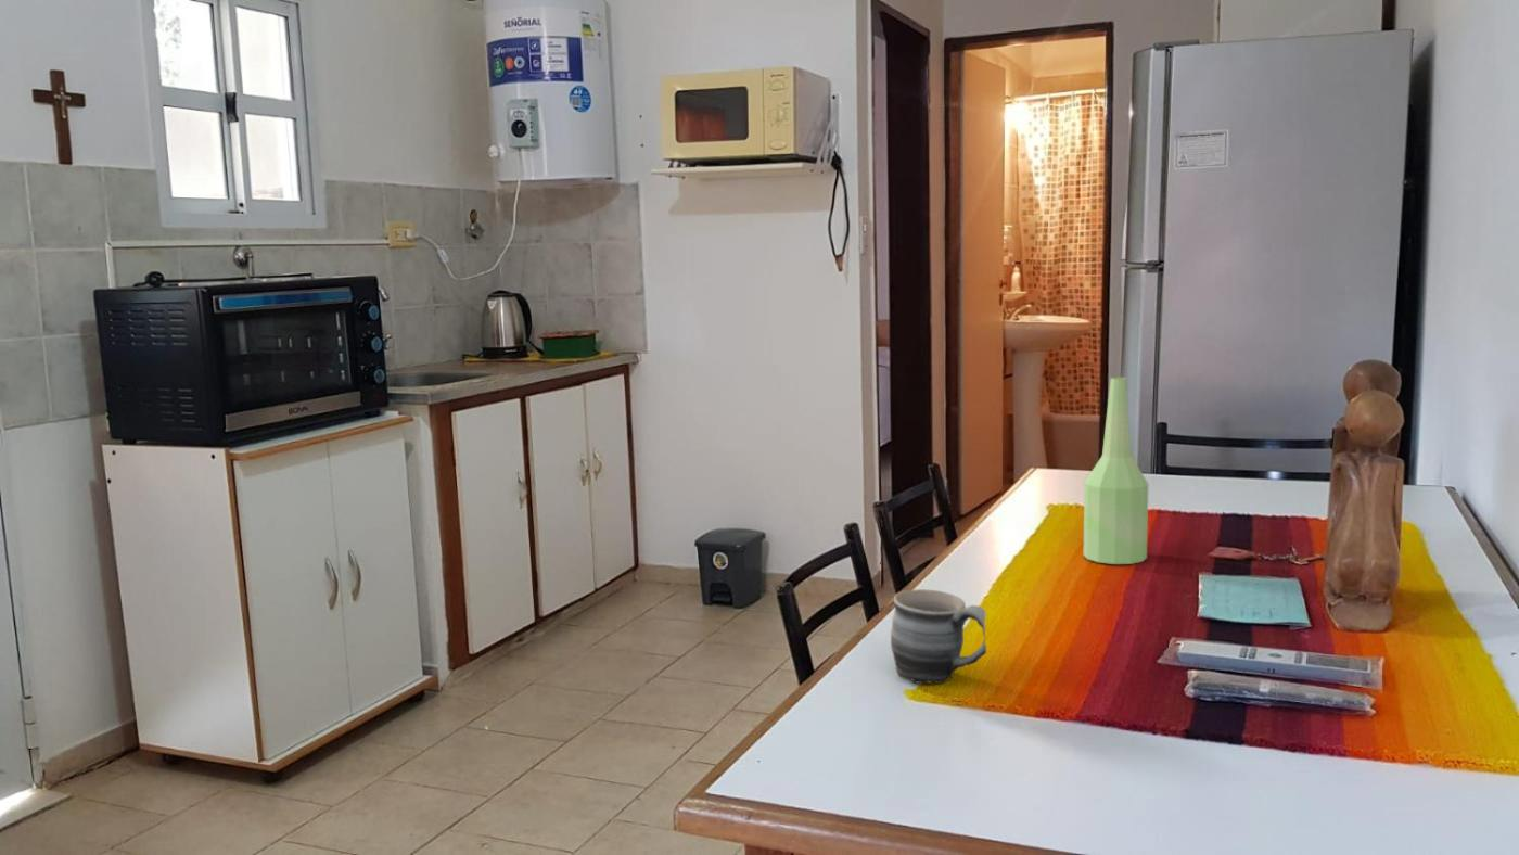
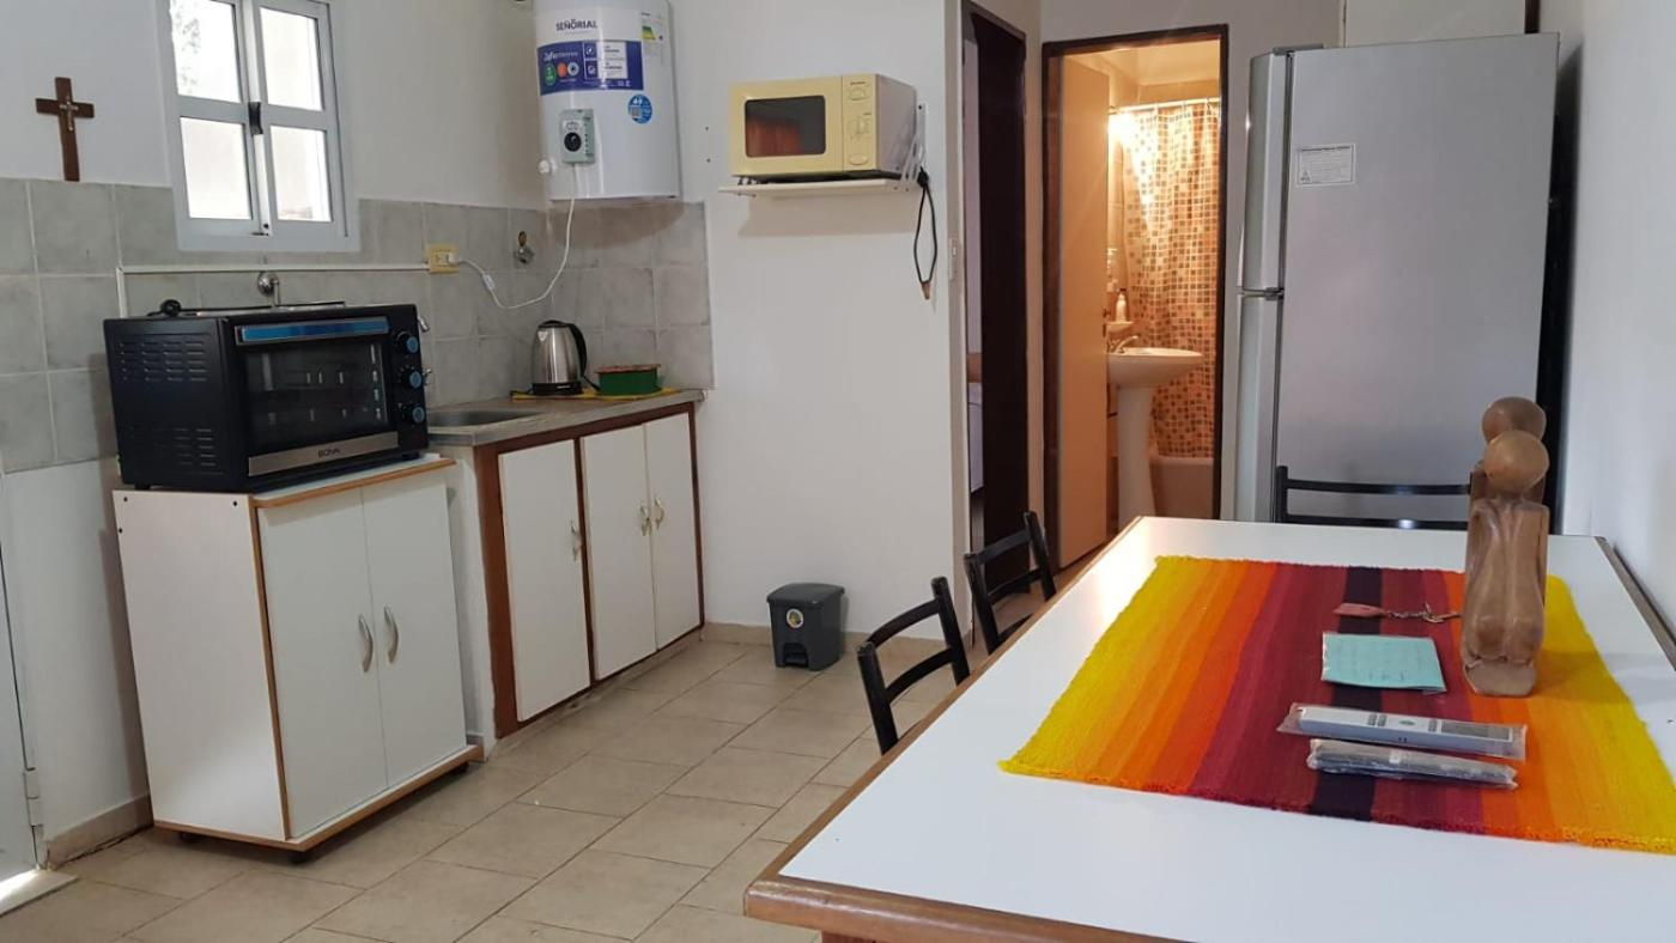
- bottle [1083,377,1149,565]
- mug [890,588,987,685]
